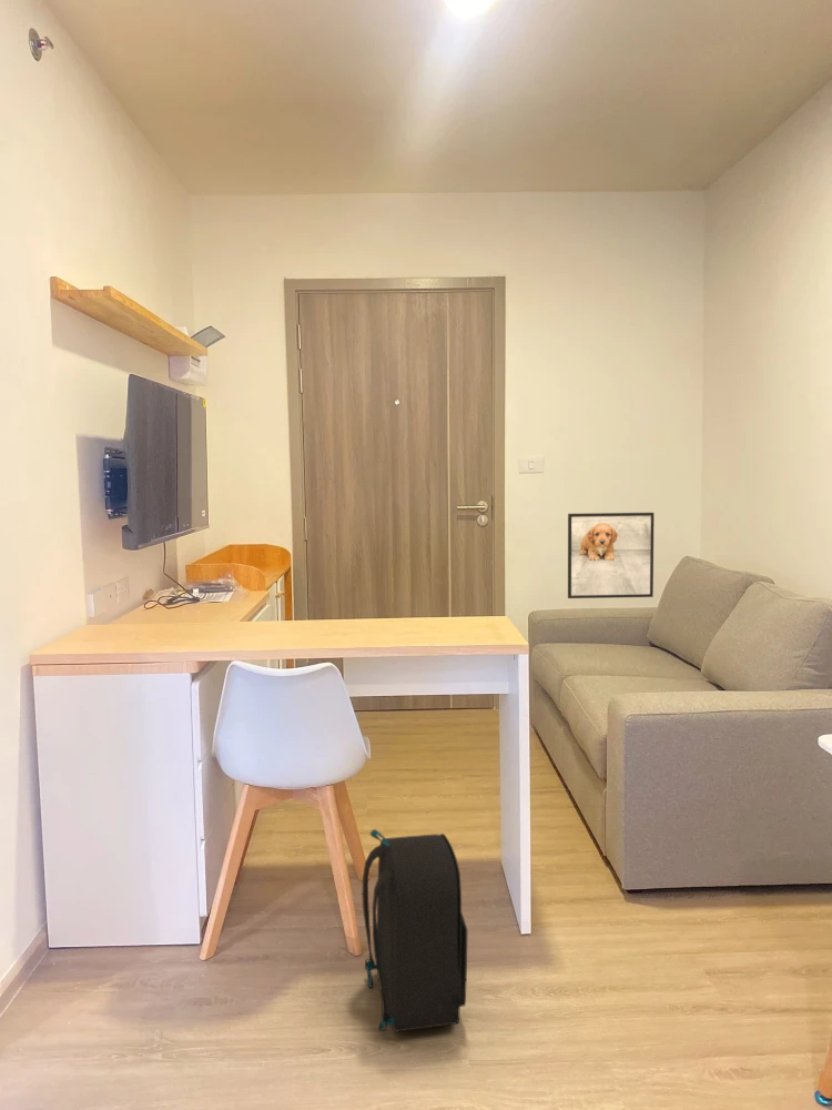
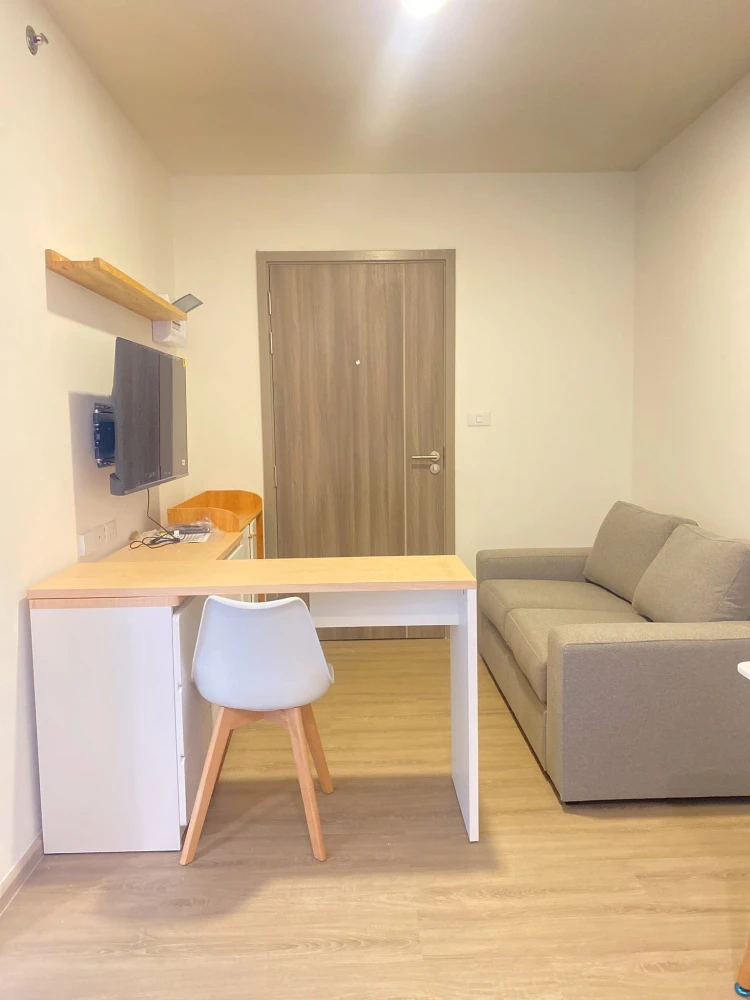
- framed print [567,512,655,599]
- backpack [362,828,468,1033]
